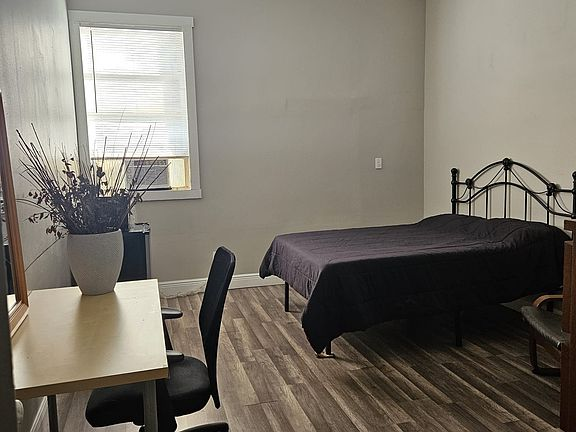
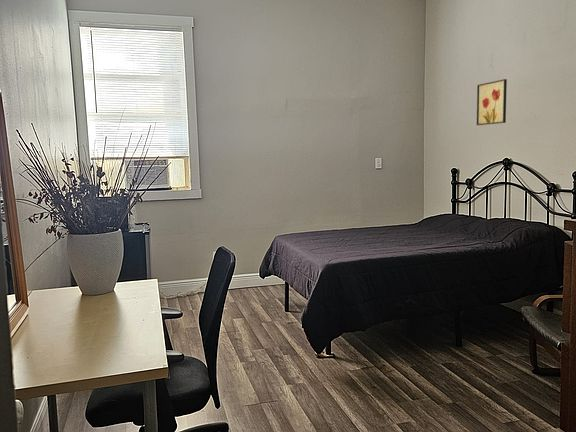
+ wall art [476,78,508,126]
